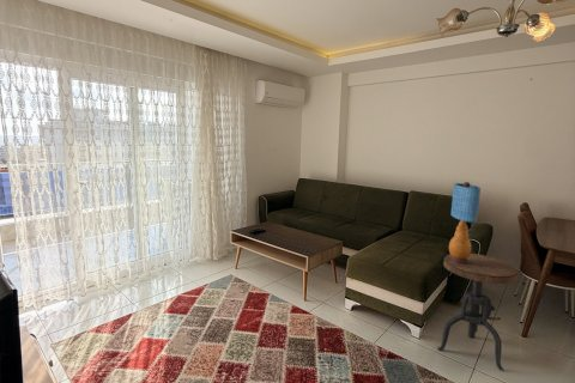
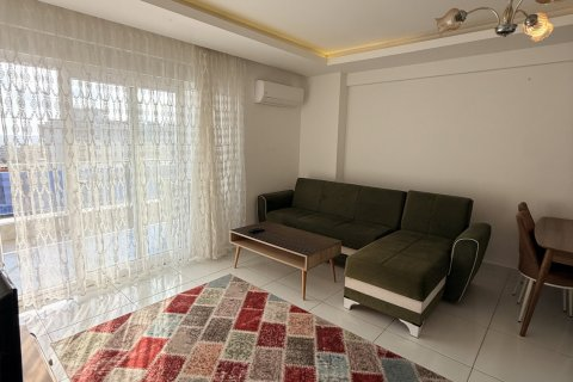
- table lamp [448,181,482,265]
- side table [436,253,520,372]
